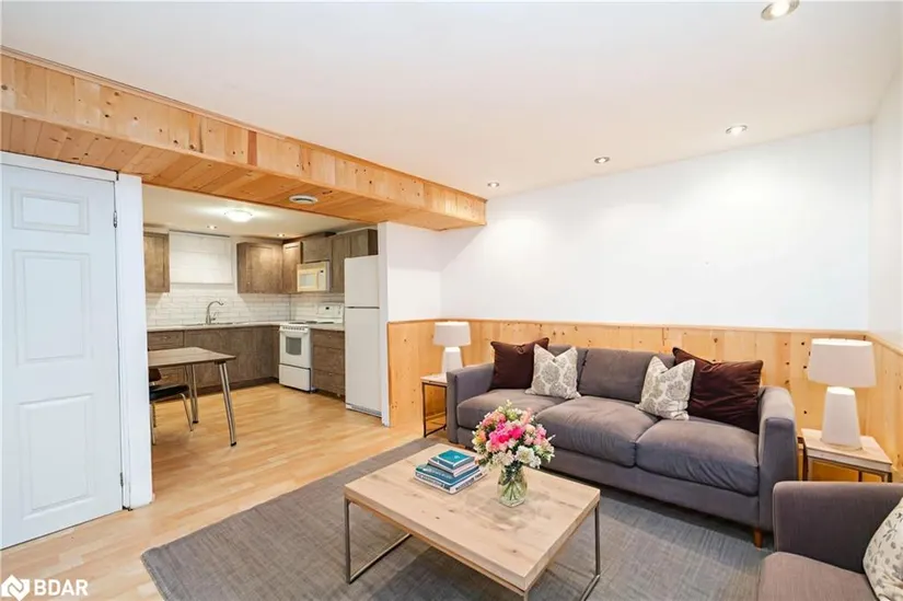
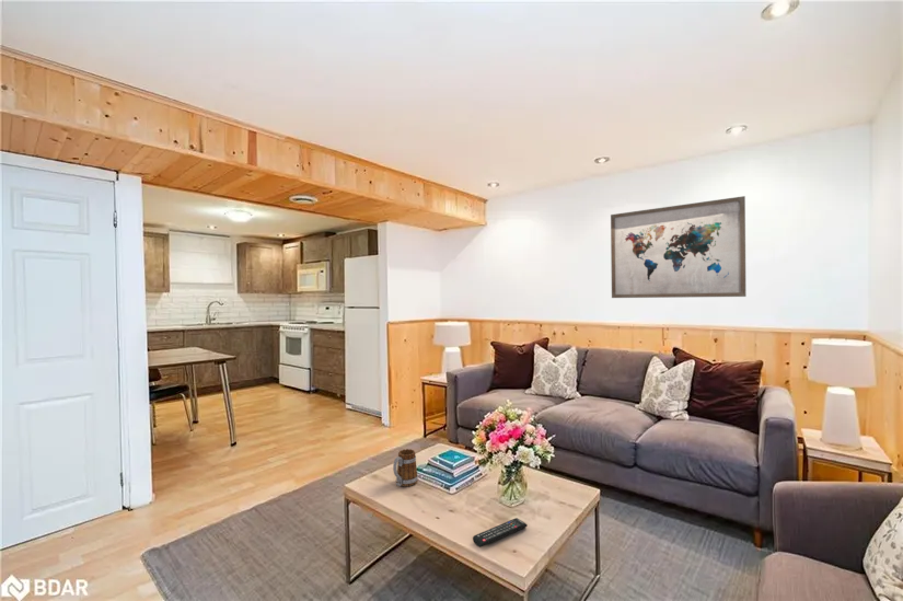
+ mug [392,448,419,487]
+ remote control [472,517,529,548]
+ wall art [610,195,746,299]
